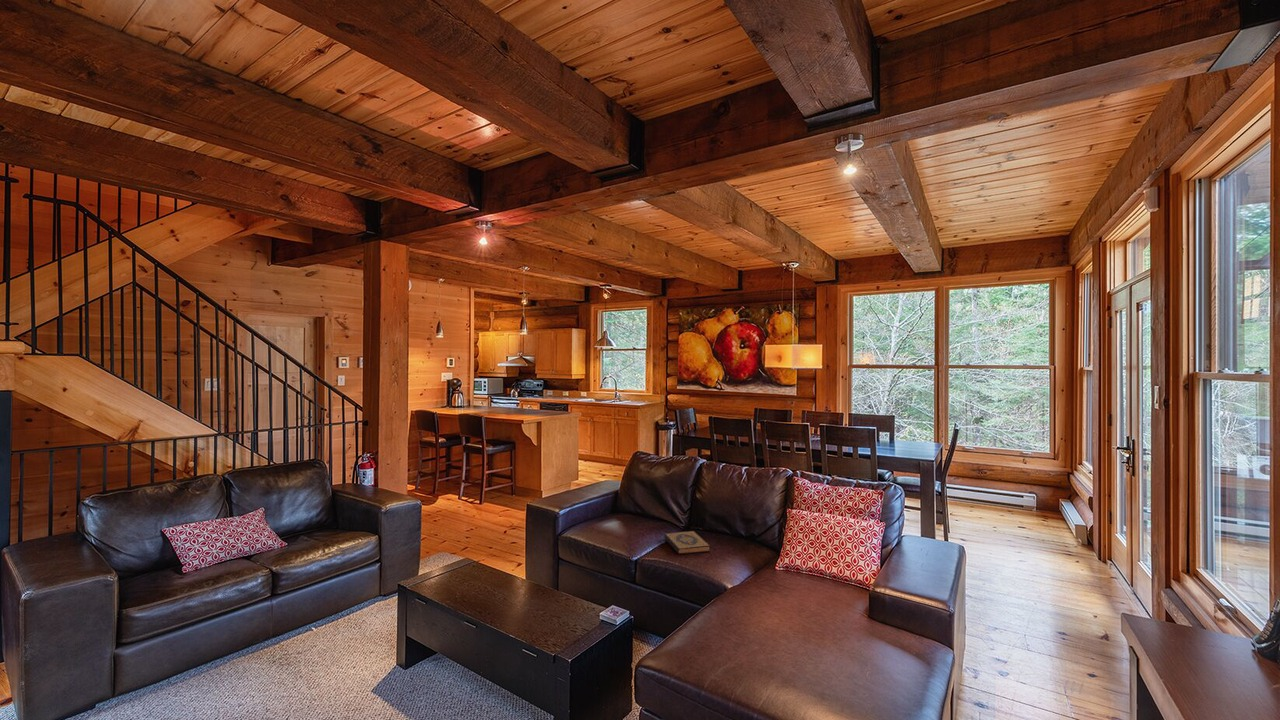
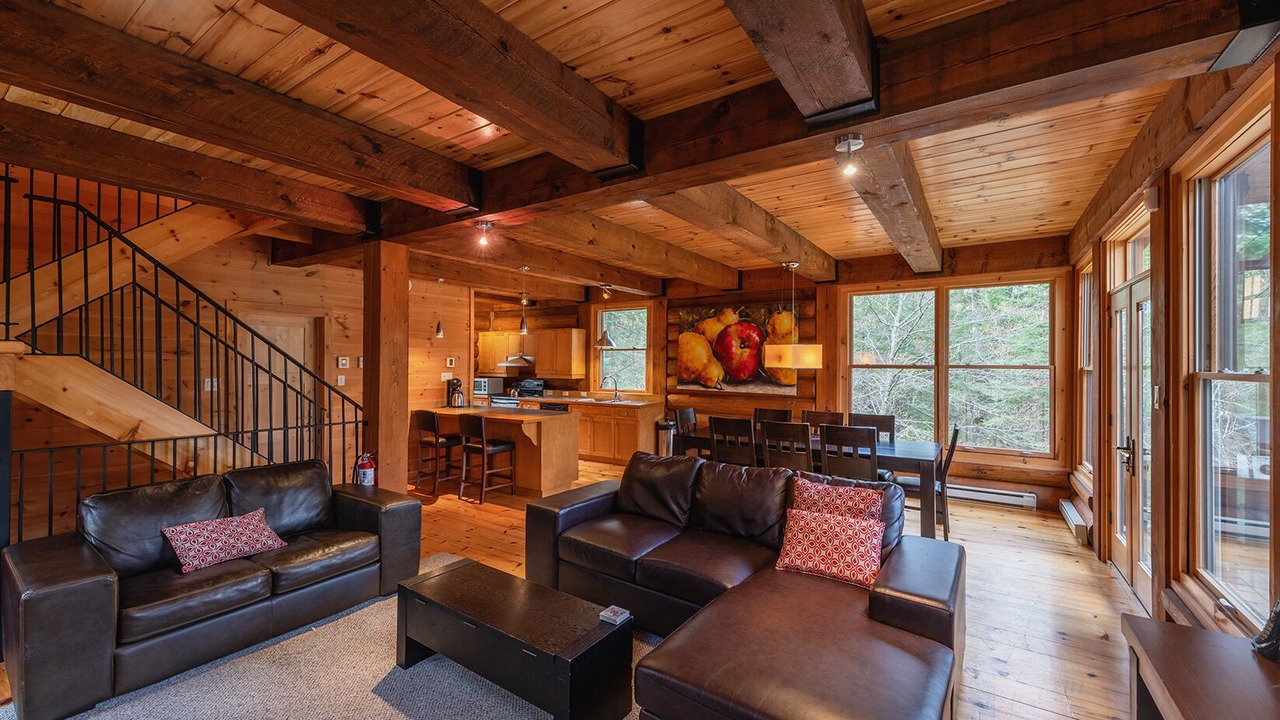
- hardback book [663,530,711,555]
